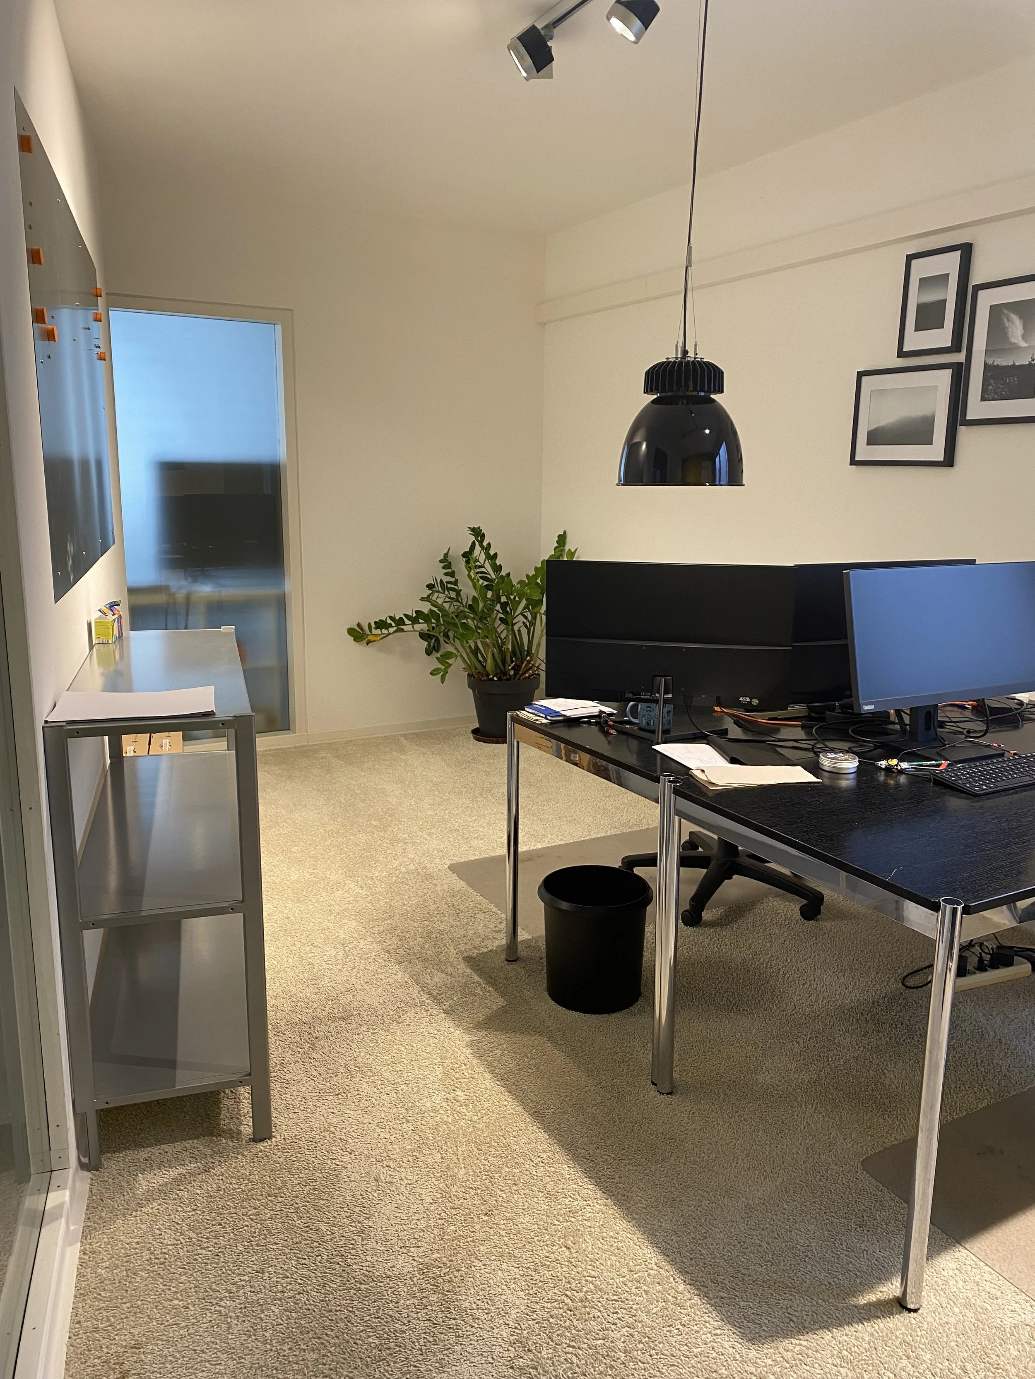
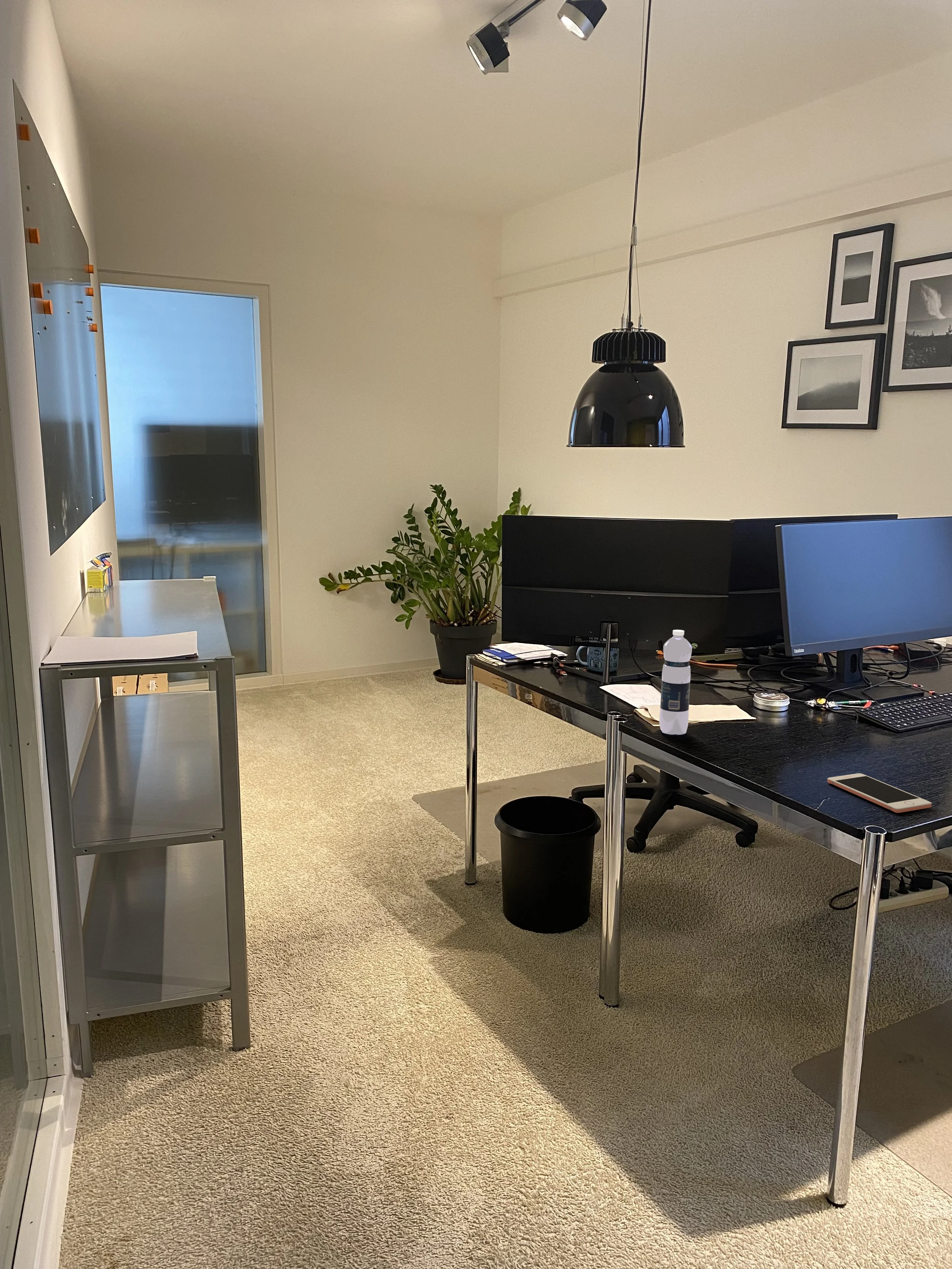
+ cell phone [827,773,932,813]
+ water bottle [659,629,692,735]
